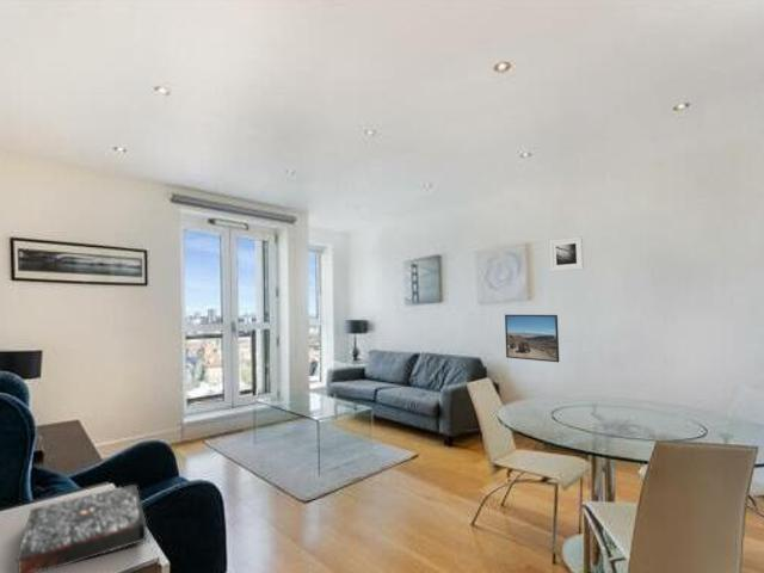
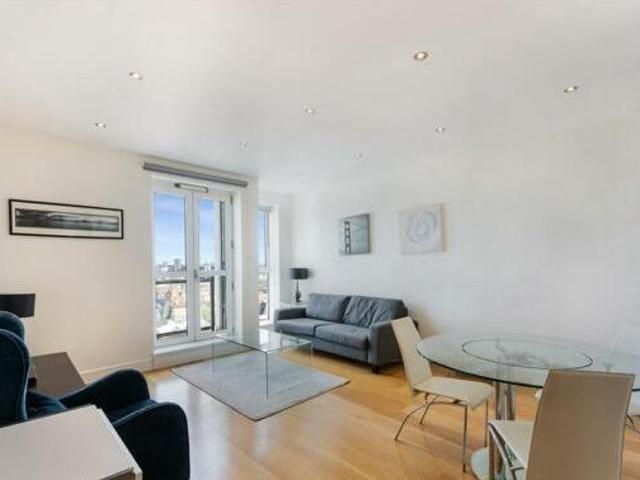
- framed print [549,235,585,272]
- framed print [504,314,560,363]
- book [16,483,148,573]
